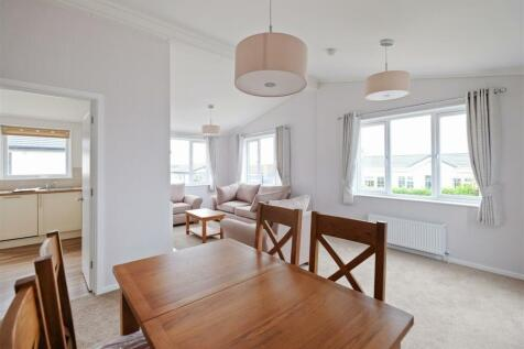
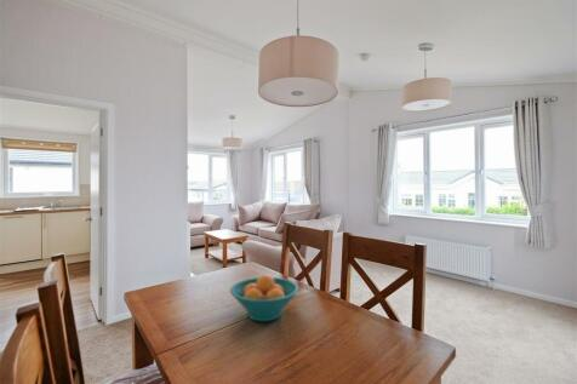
+ fruit bowl [229,274,301,322]
